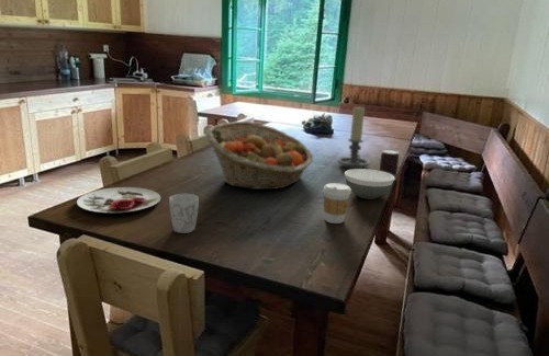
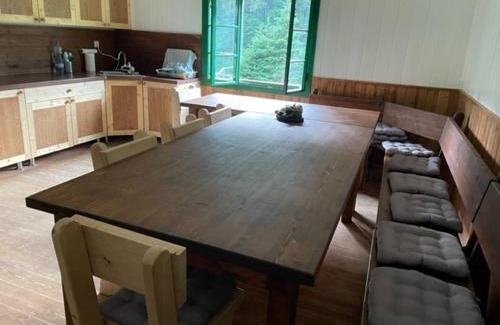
- fruit basket [205,120,314,191]
- bowl [344,168,396,200]
- beverage can [378,149,400,179]
- mug [168,193,200,234]
- plate [76,186,161,214]
- coffee cup [323,182,352,225]
- candle holder [336,106,371,169]
